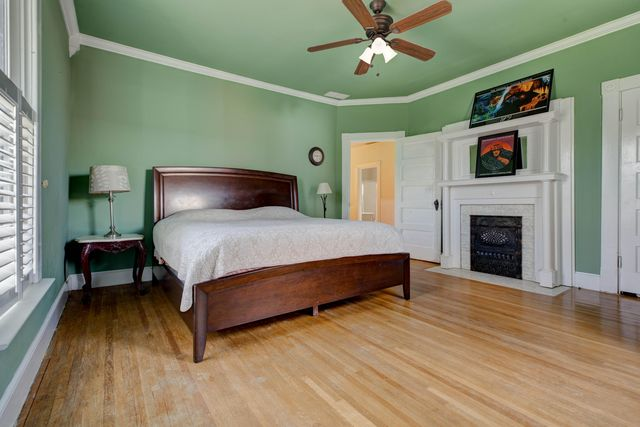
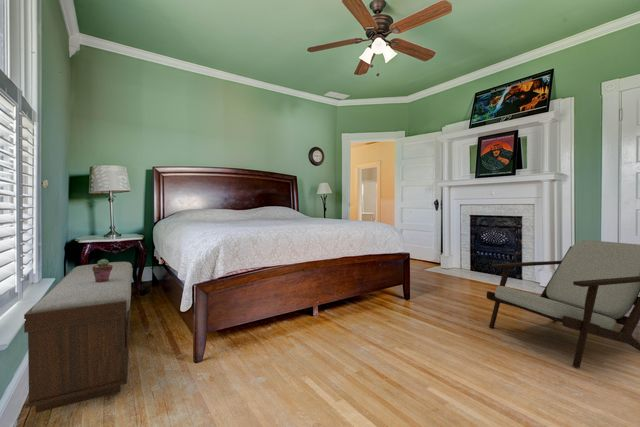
+ armchair [485,239,640,369]
+ bench [23,261,133,414]
+ potted succulent [92,258,113,282]
